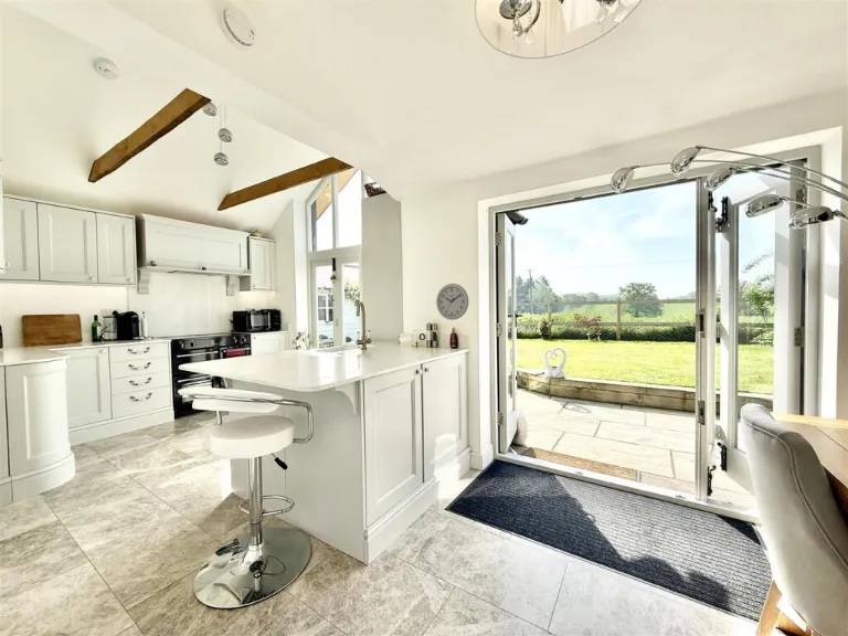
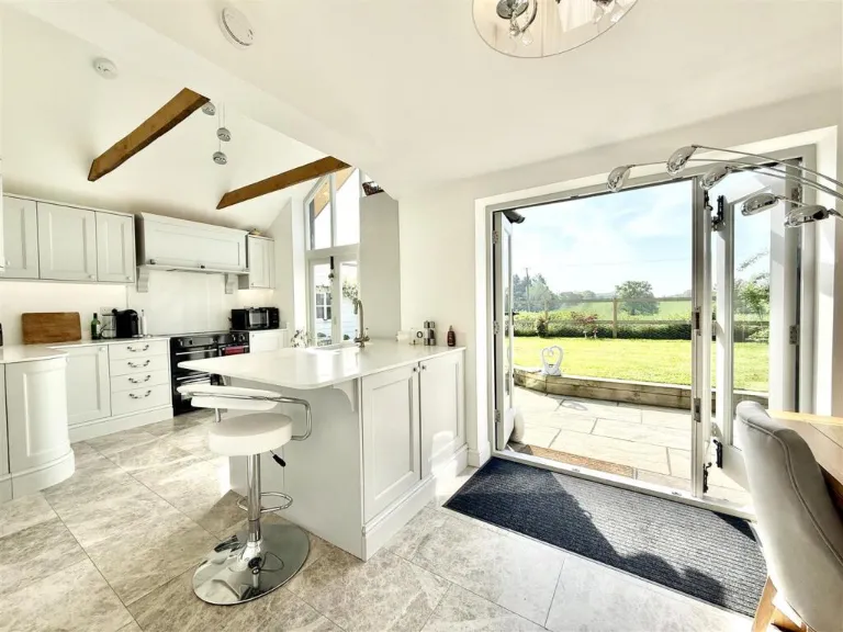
- wall clock [435,283,469,321]
